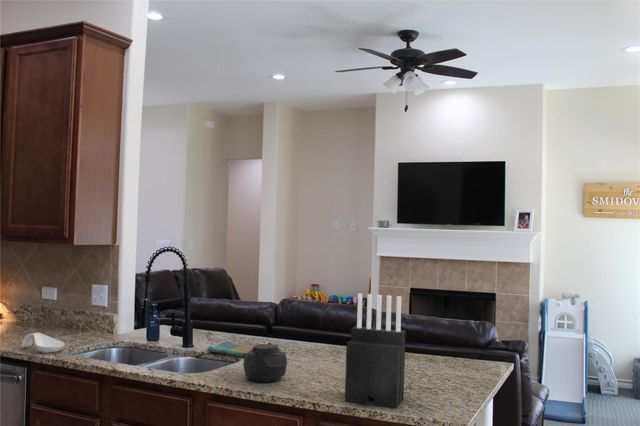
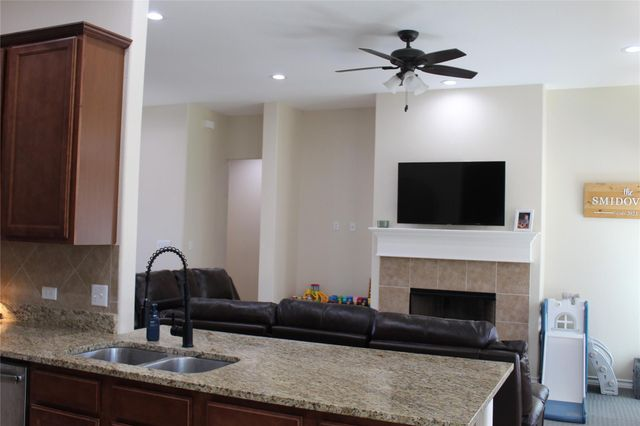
- knife block [344,292,406,409]
- dish towel [206,340,254,358]
- teapot [242,342,288,383]
- spoon rest [21,332,66,354]
